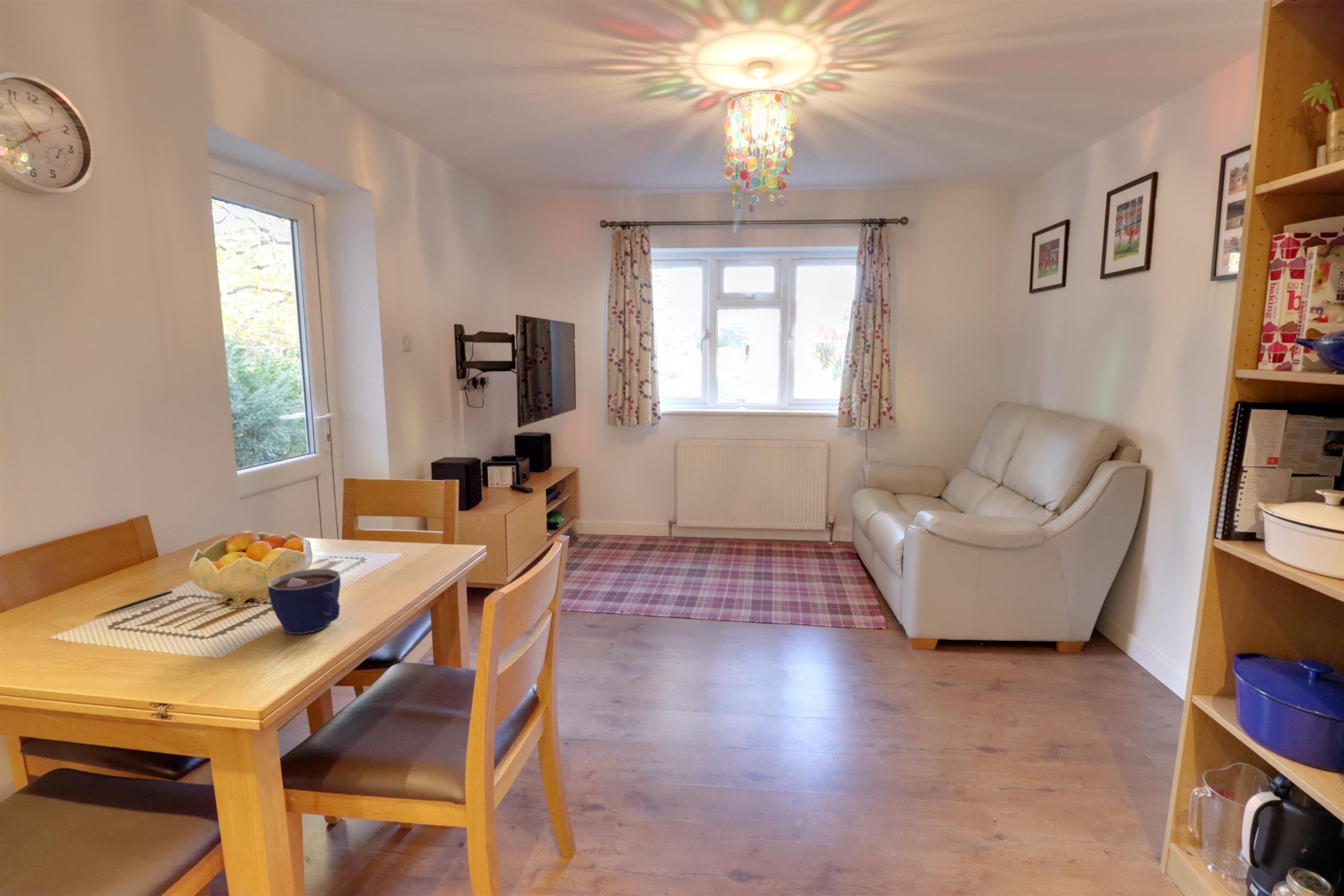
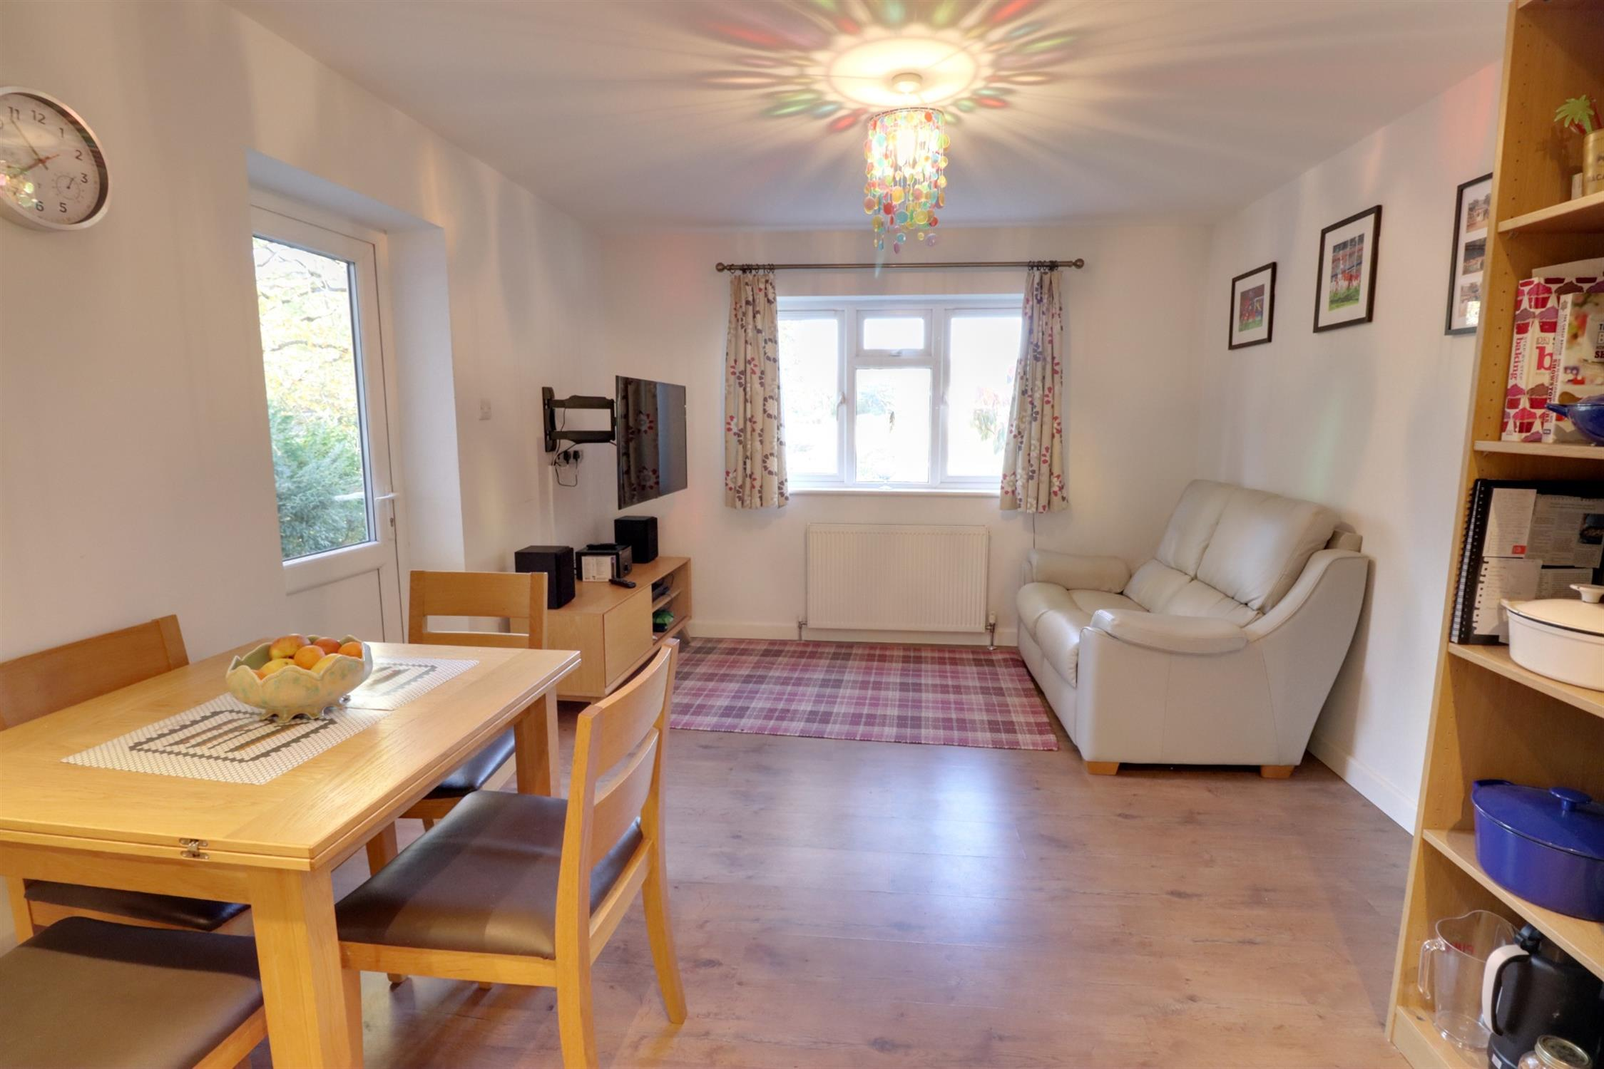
- cup [267,568,341,634]
- pen [95,590,173,617]
